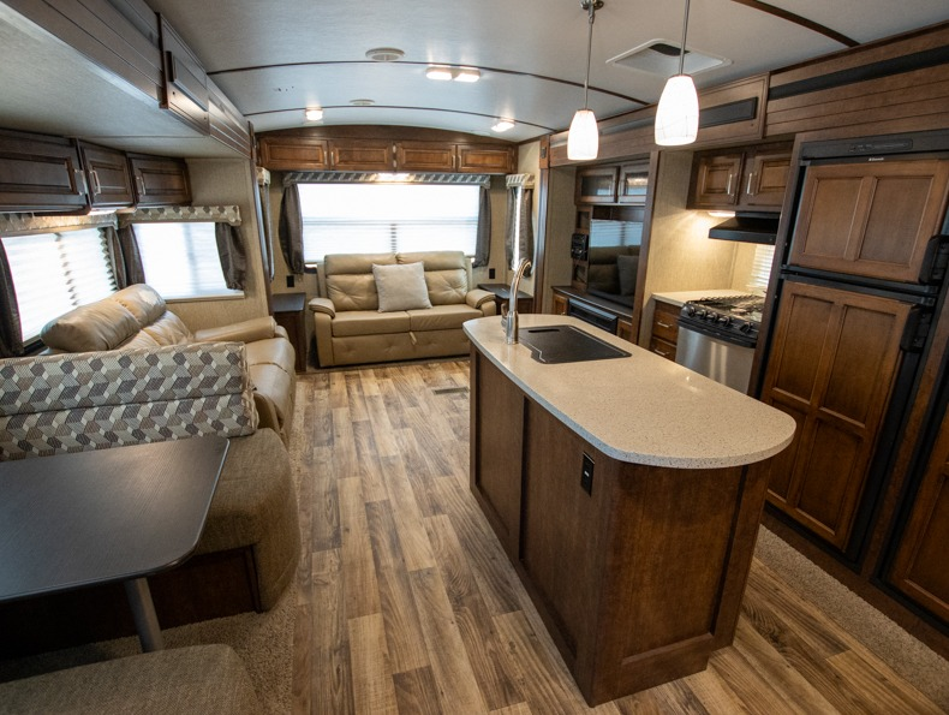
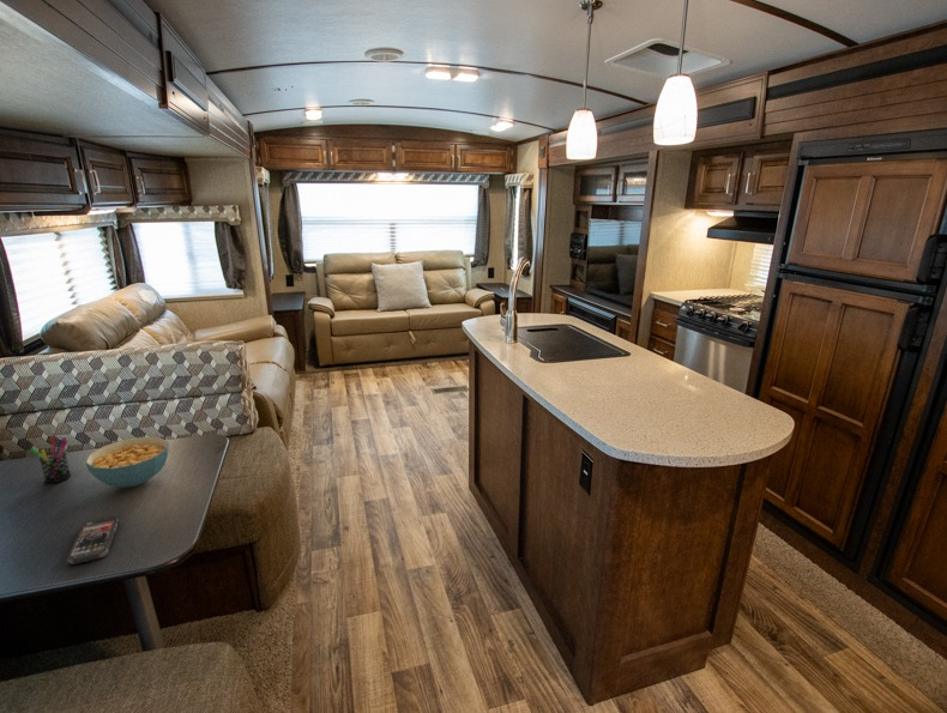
+ smartphone [66,516,120,566]
+ pen holder [29,434,72,484]
+ cereal bowl [84,436,170,488]
